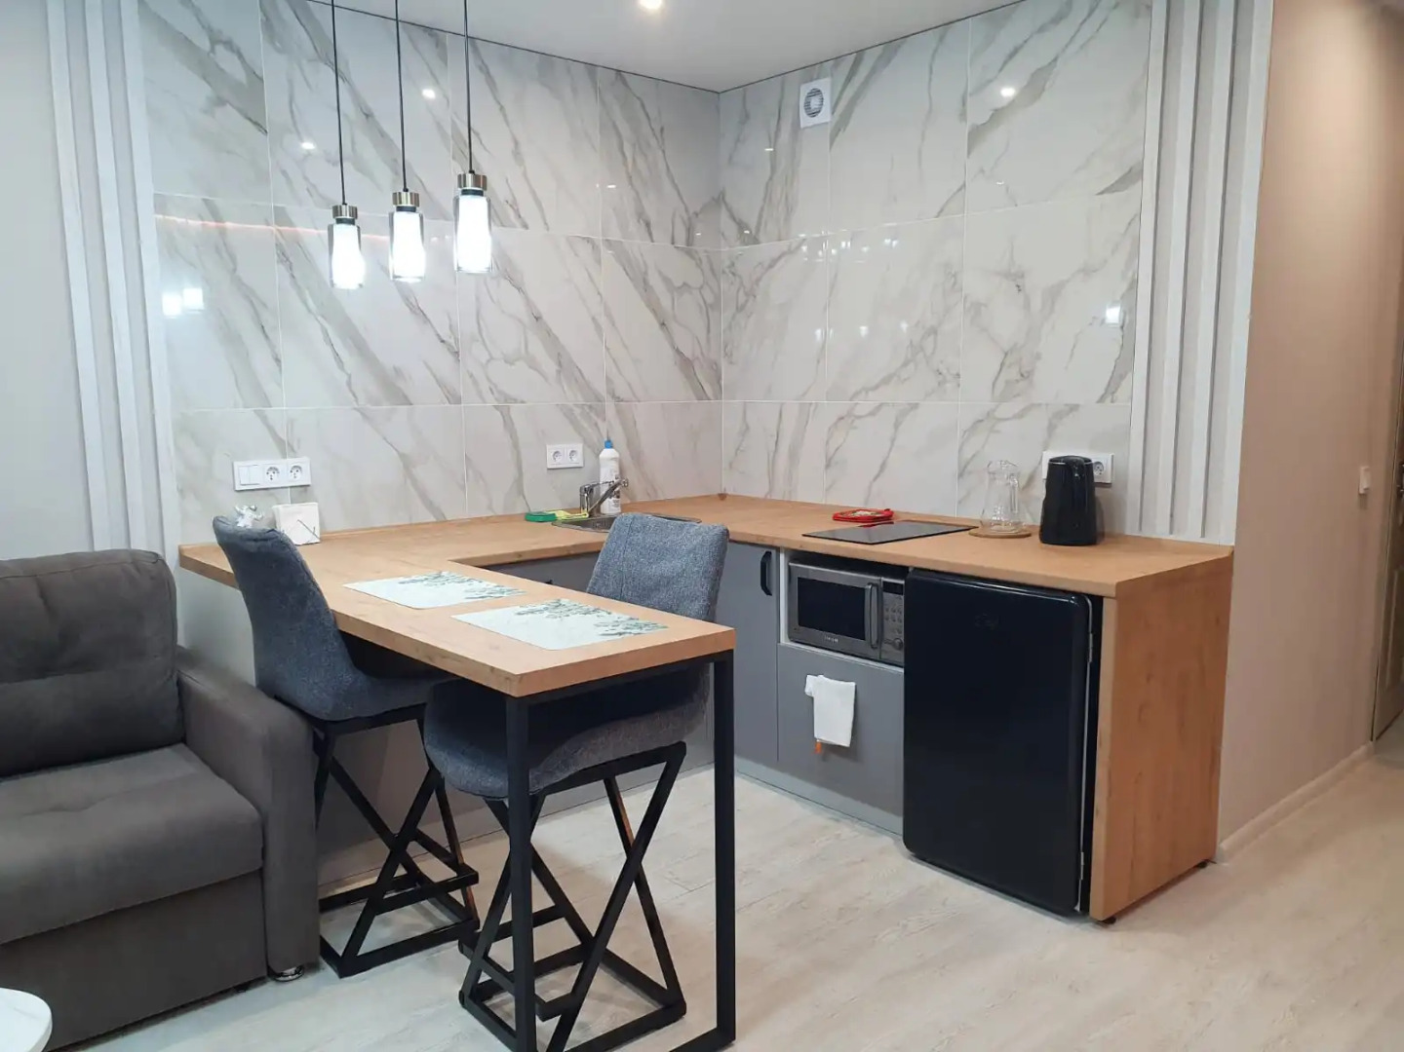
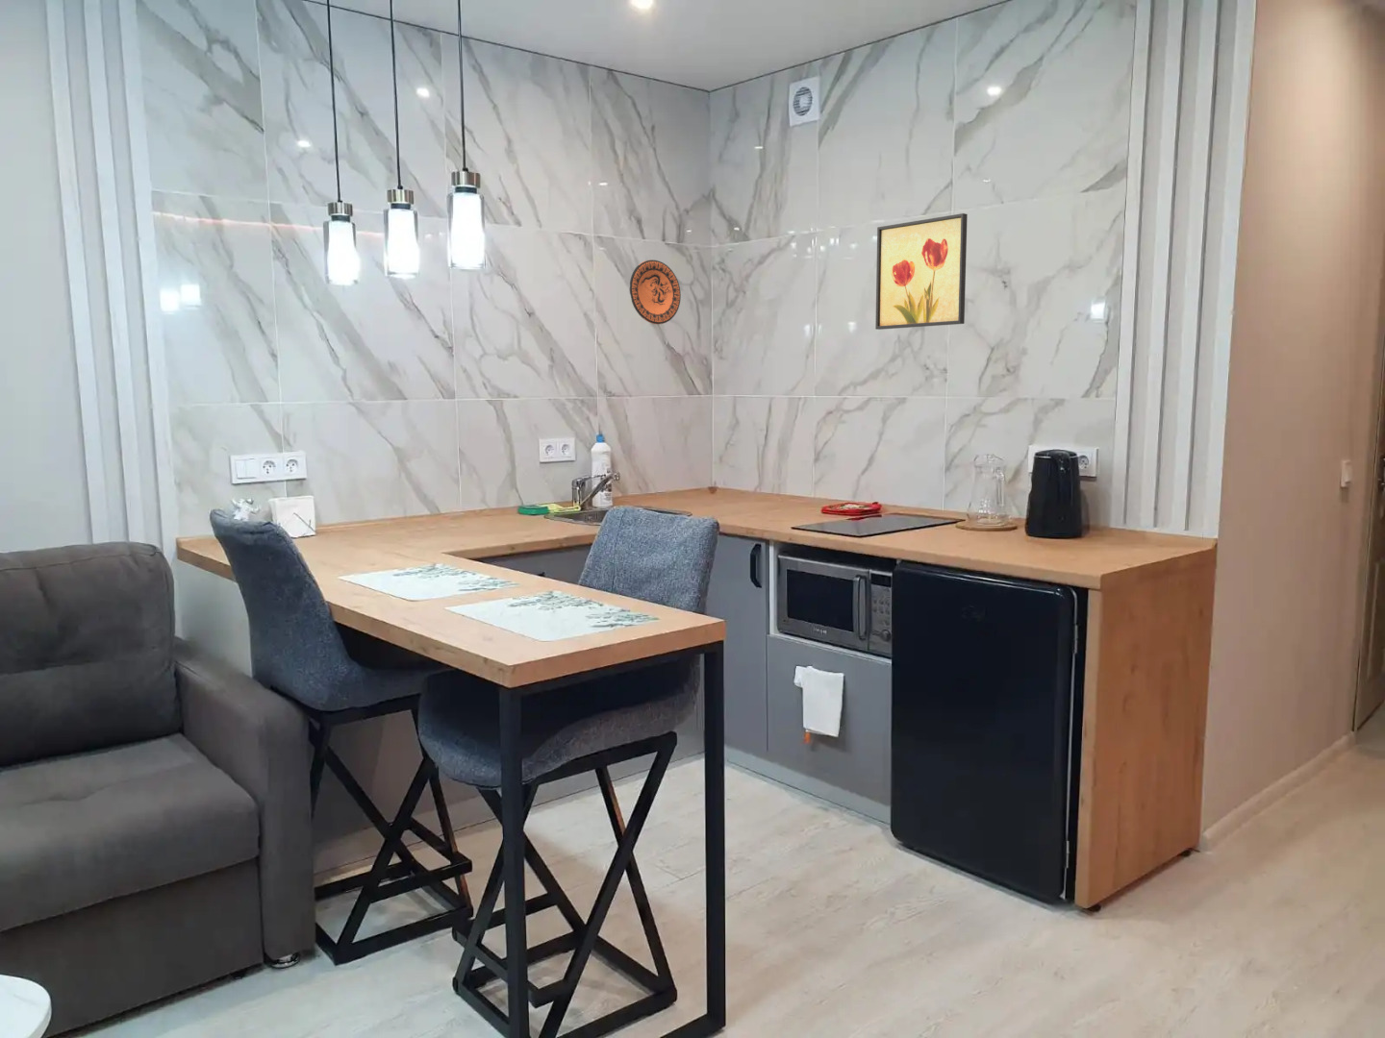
+ decorative plate [629,258,682,325]
+ wall art [875,213,968,330]
